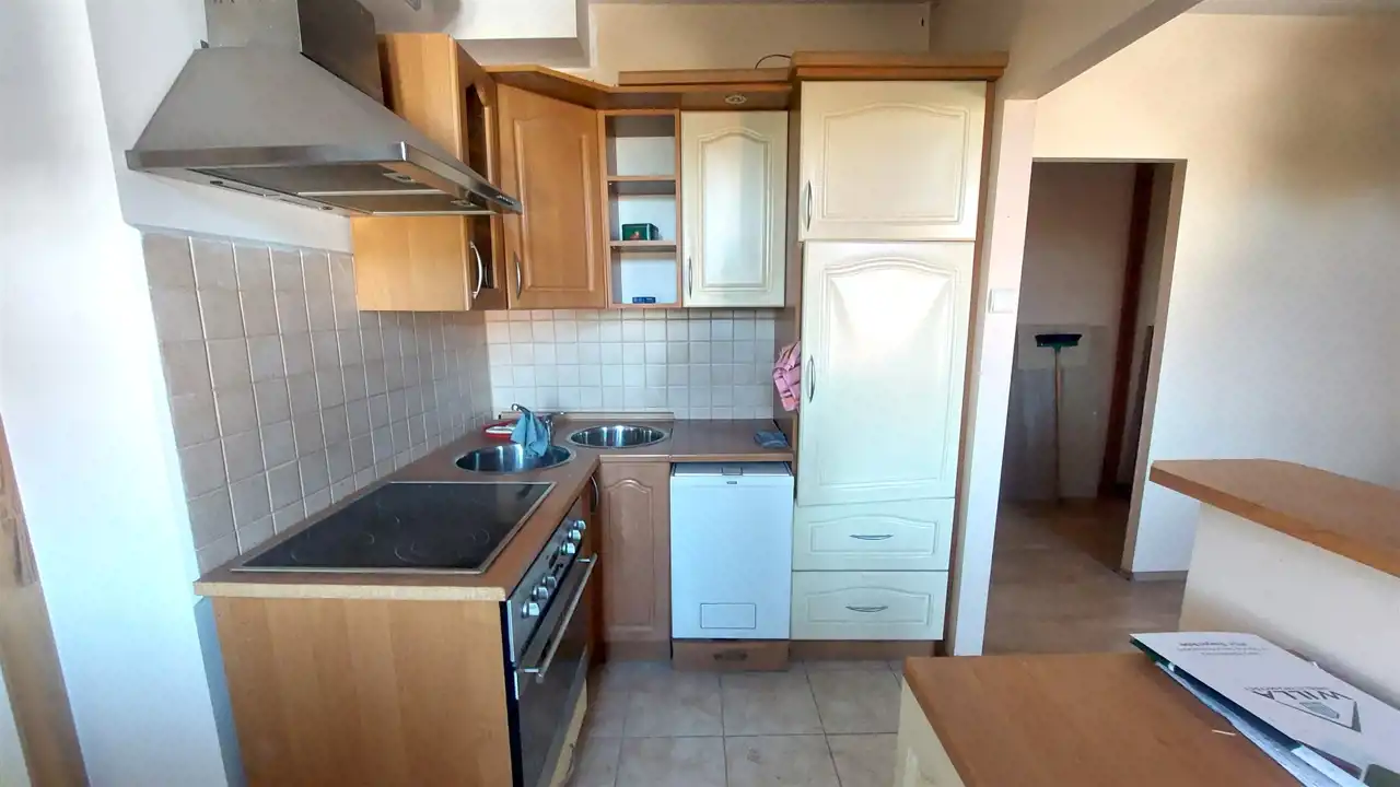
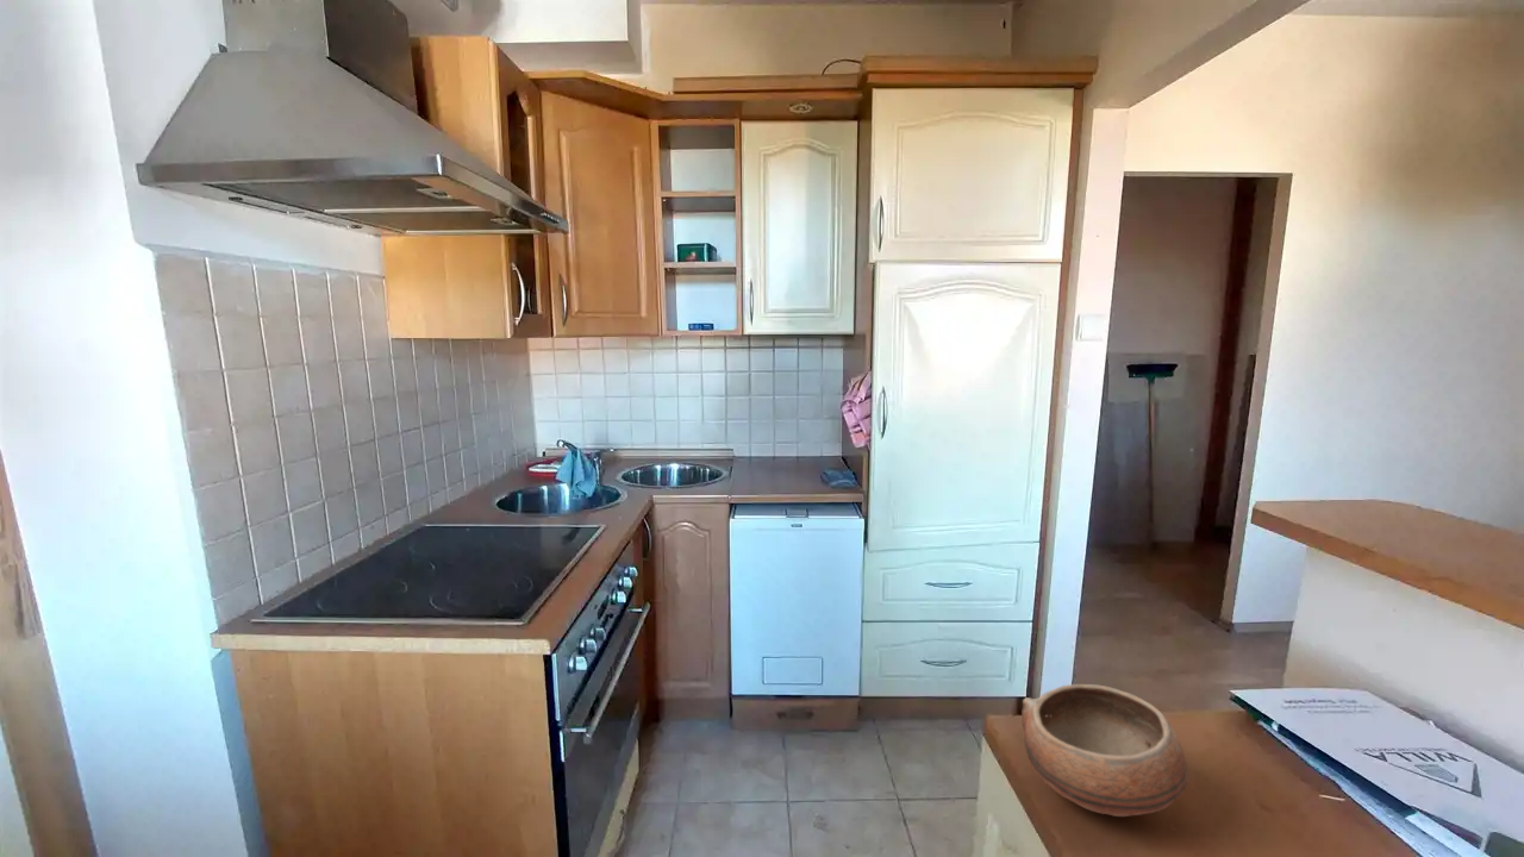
+ bowl [1020,683,1188,818]
